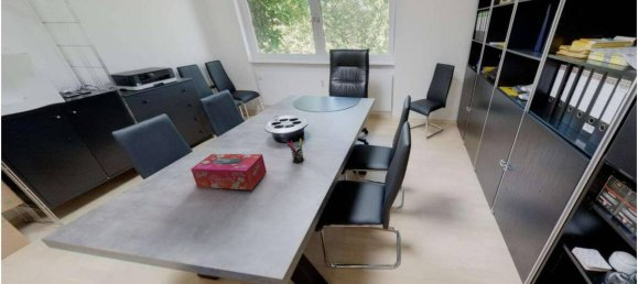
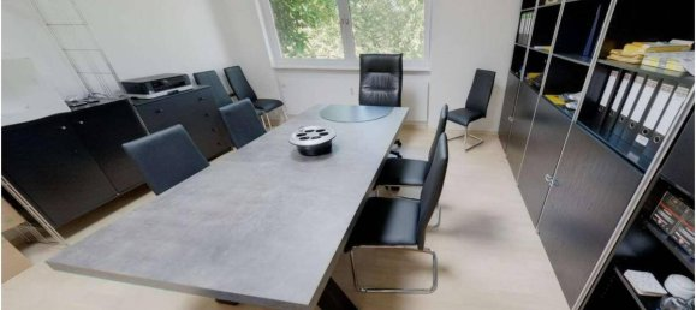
- tissue box [190,153,268,190]
- pen holder [285,138,305,164]
